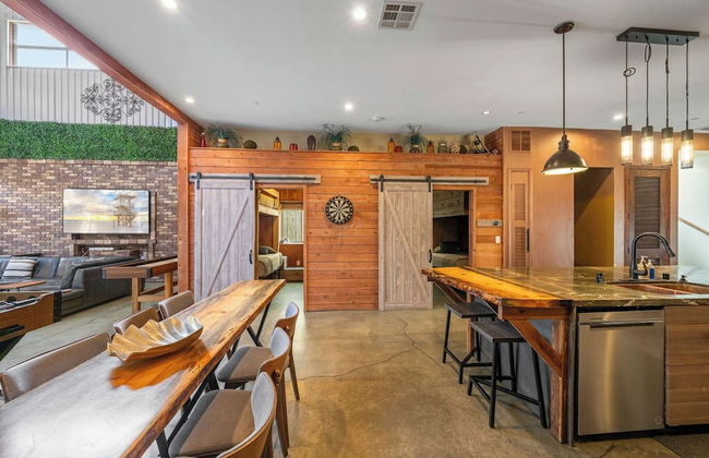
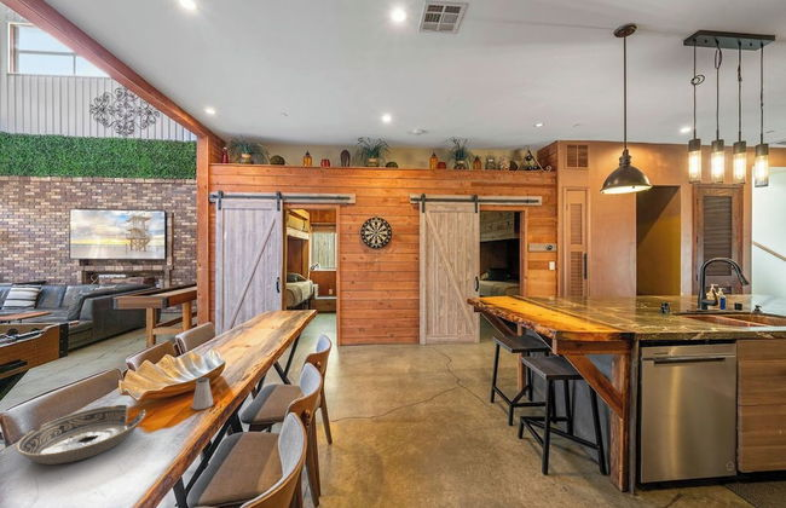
+ saltshaker [191,376,214,411]
+ bowl [16,403,146,466]
